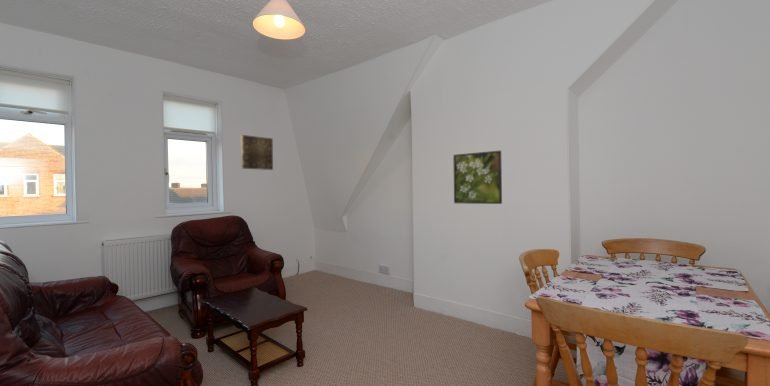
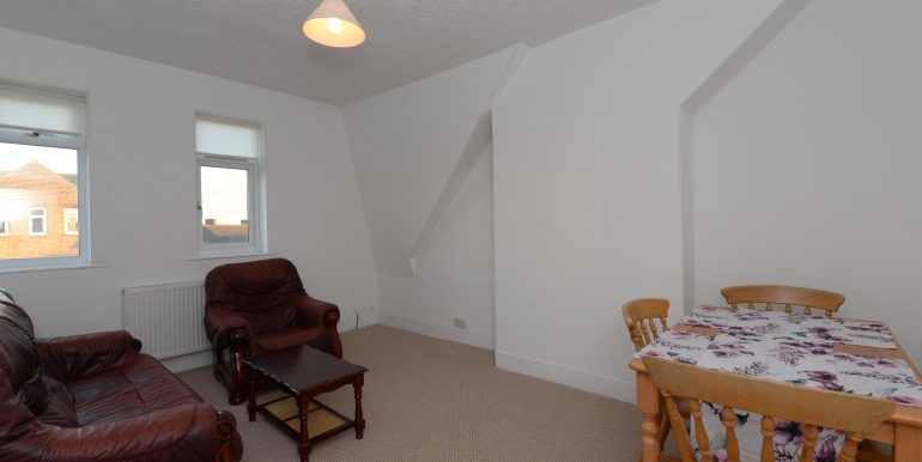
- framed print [452,150,503,205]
- wall art [240,134,274,171]
